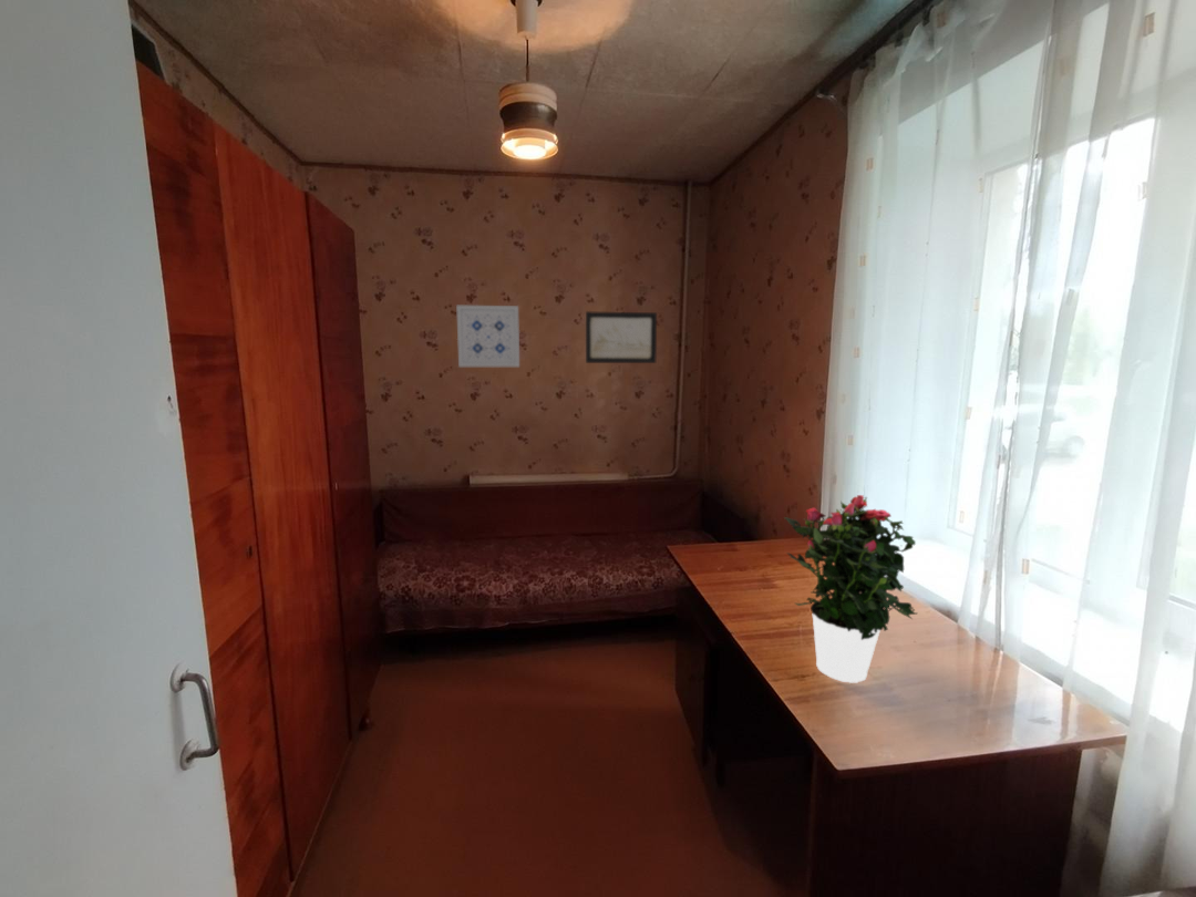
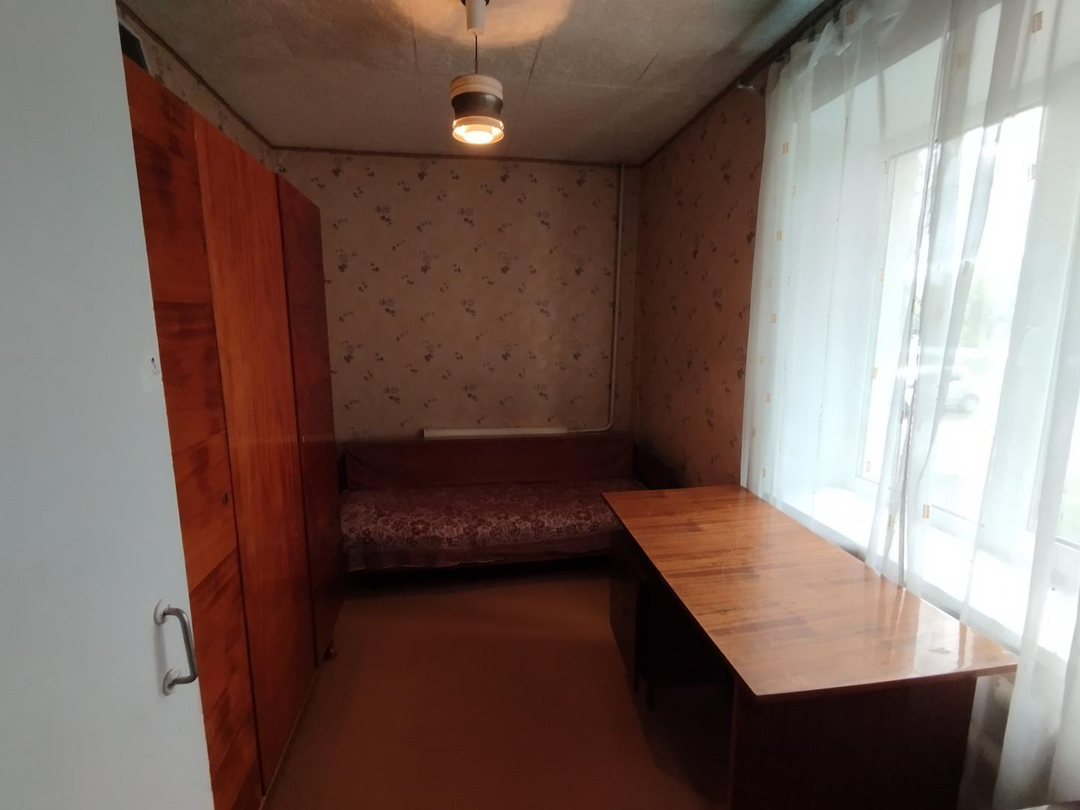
- wall art [585,310,658,364]
- potted flower [783,494,917,684]
- wall art [455,305,520,368]
